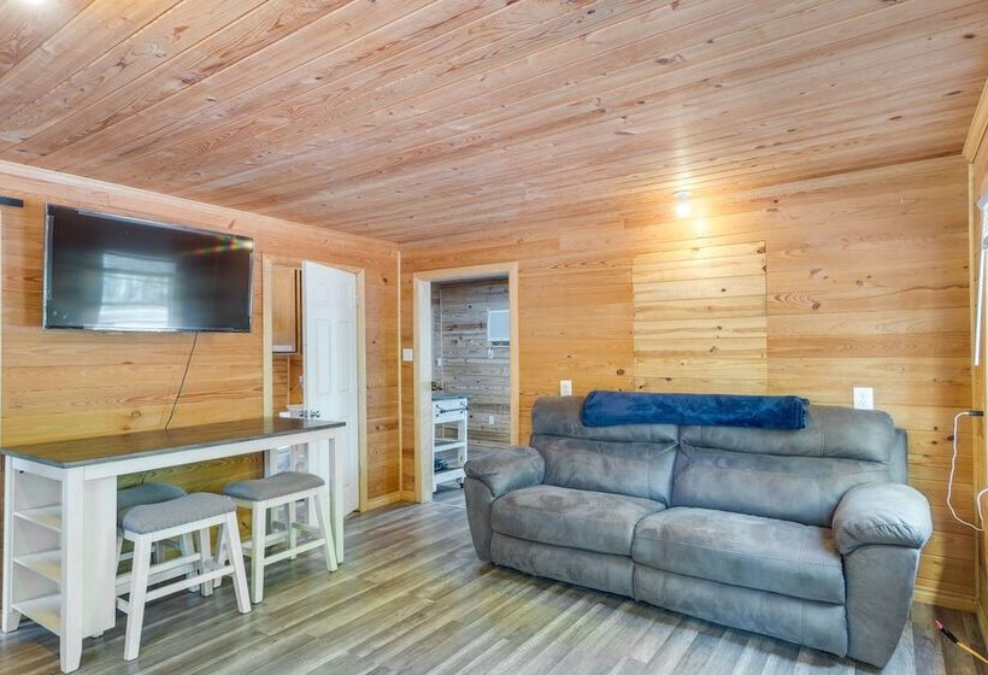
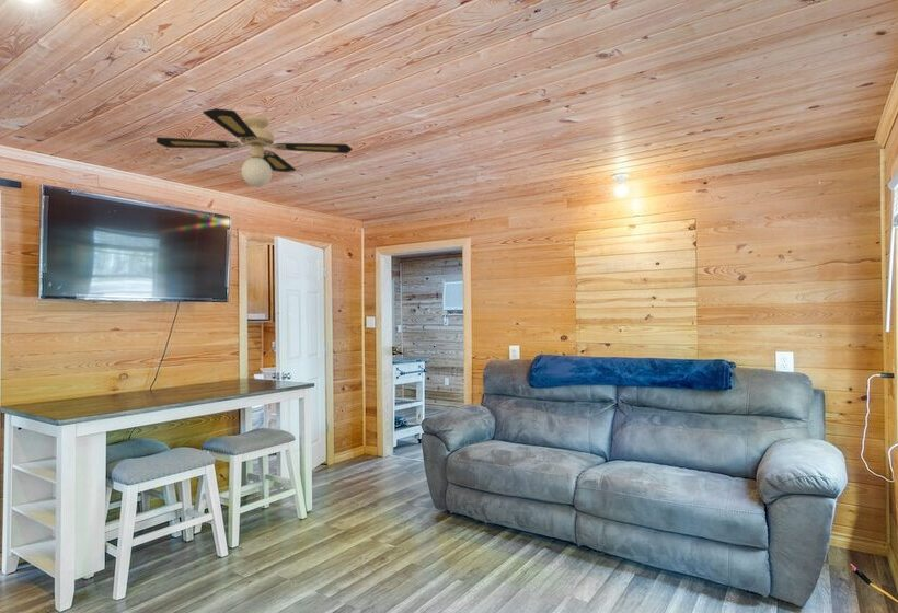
+ ceiling fan [154,107,354,188]
